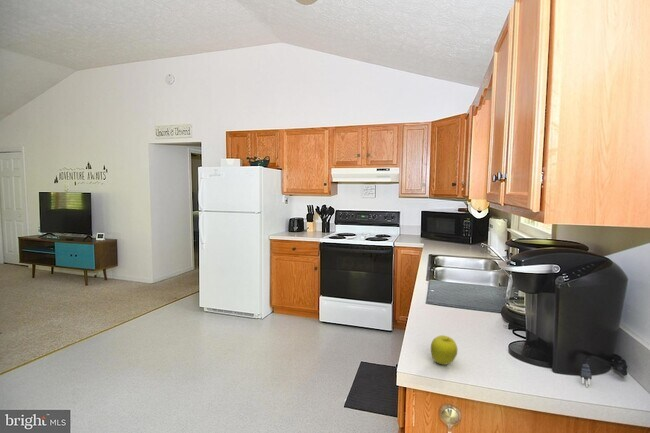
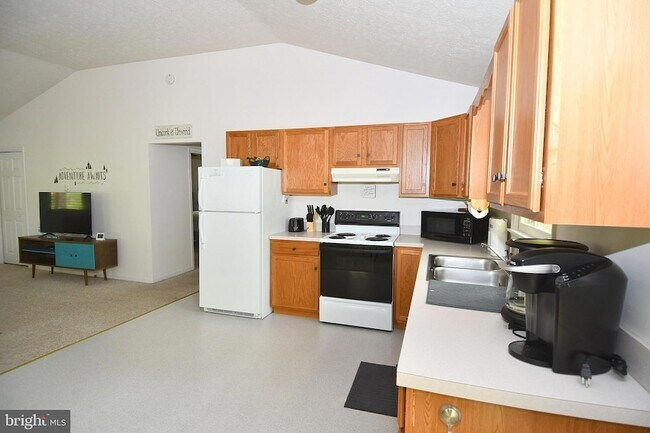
- fruit [430,334,458,366]
